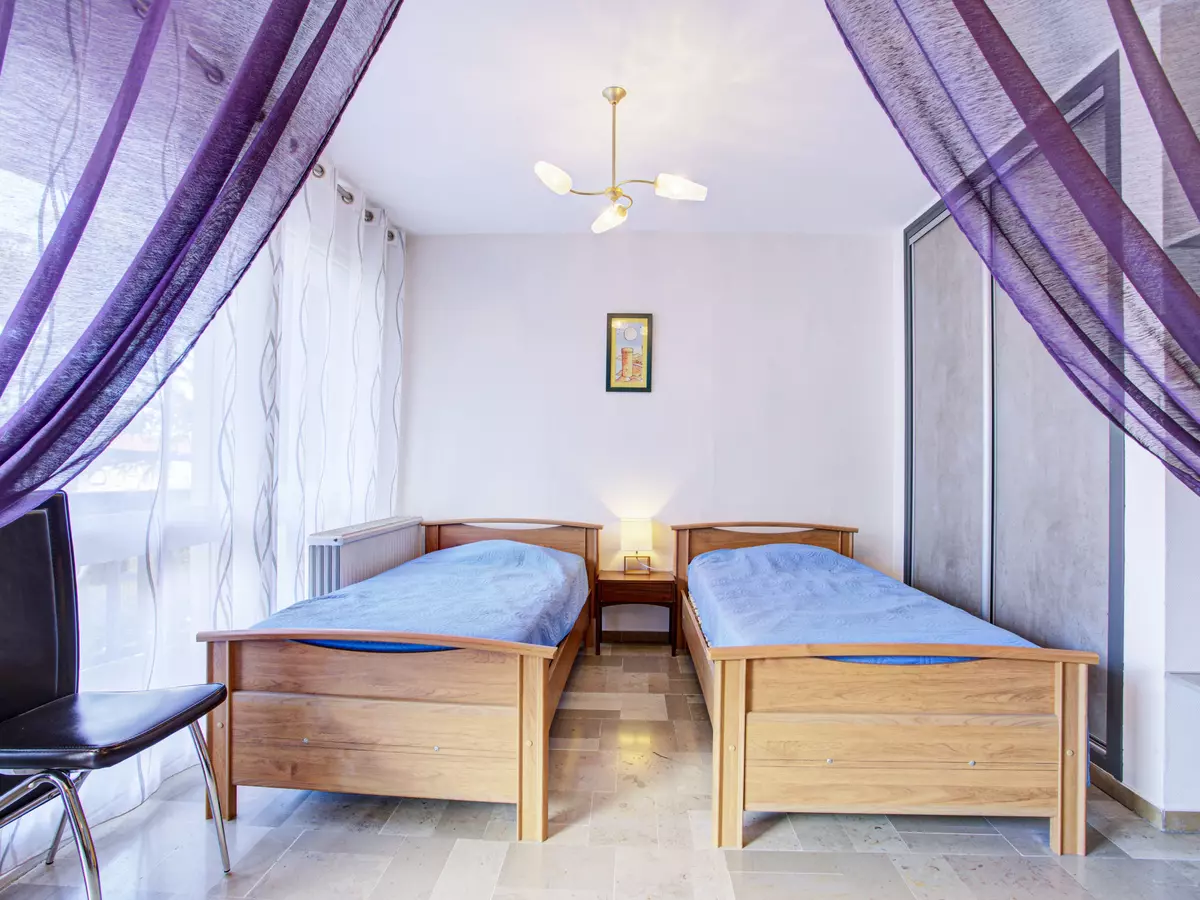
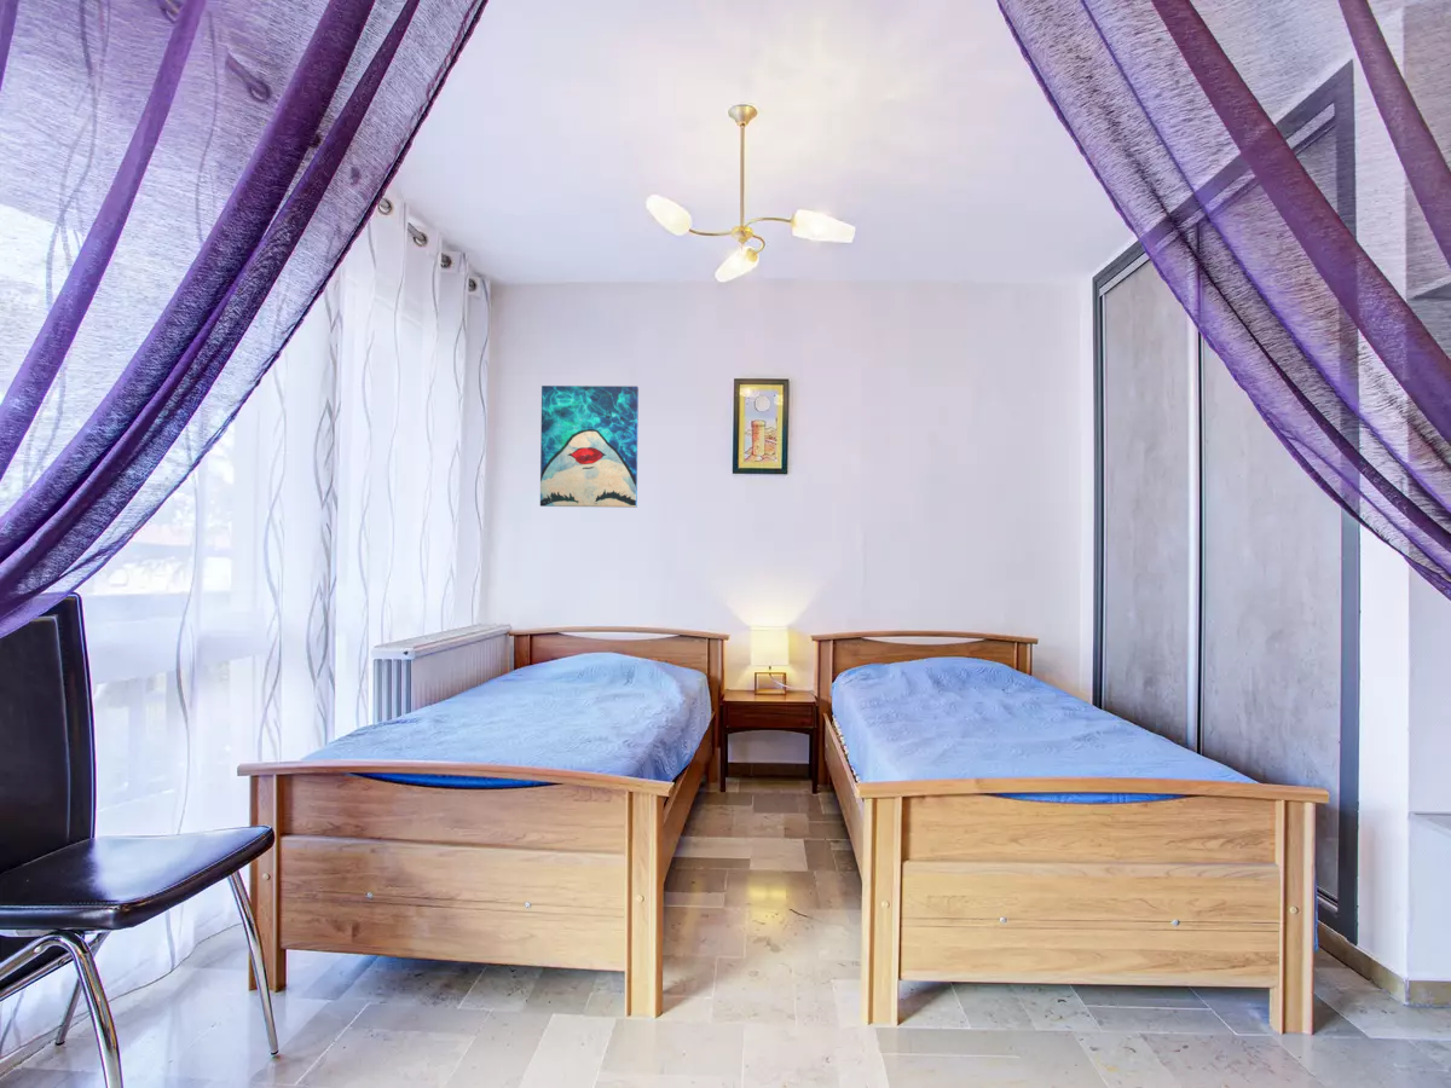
+ wall art [539,384,640,509]
